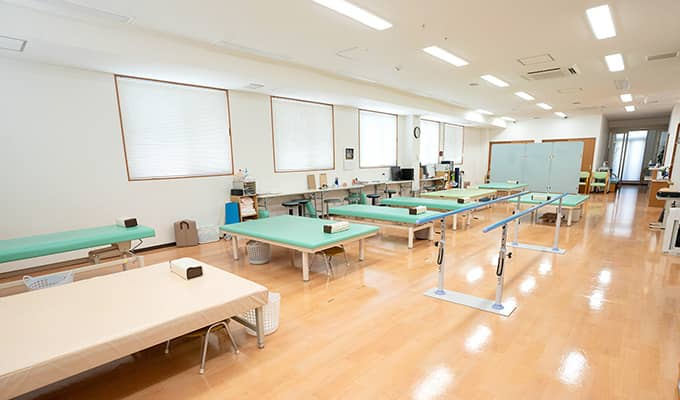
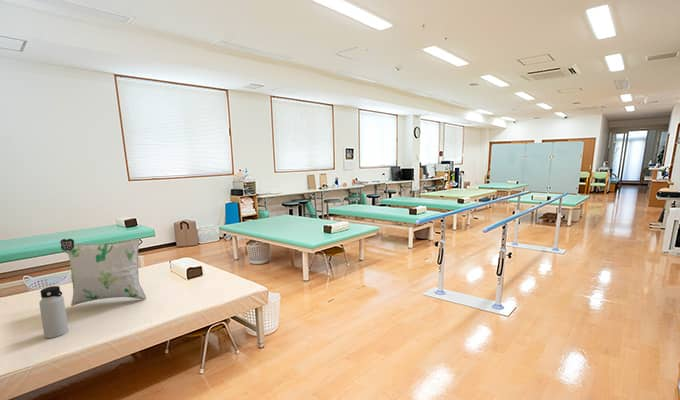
+ water bottle [38,285,69,339]
+ decorative pillow [59,238,147,307]
